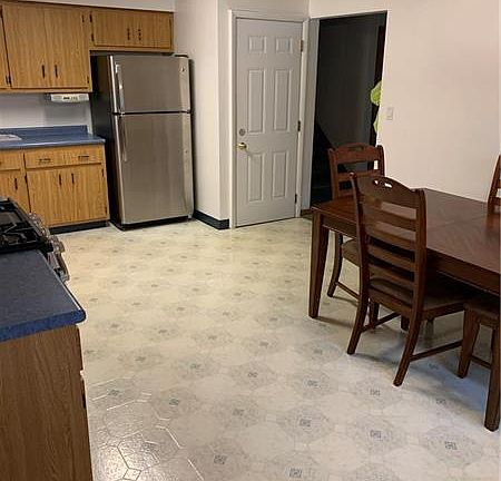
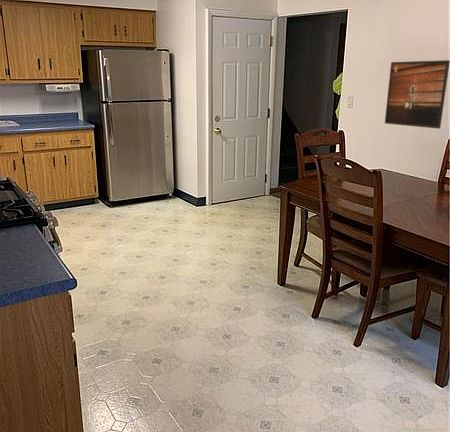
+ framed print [384,59,450,130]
